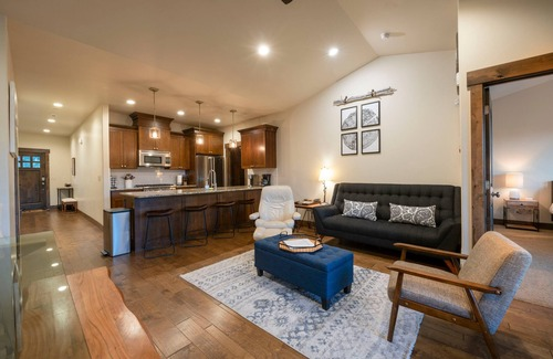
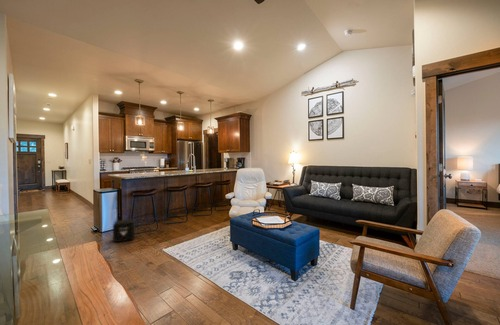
+ air purifier [112,218,136,243]
